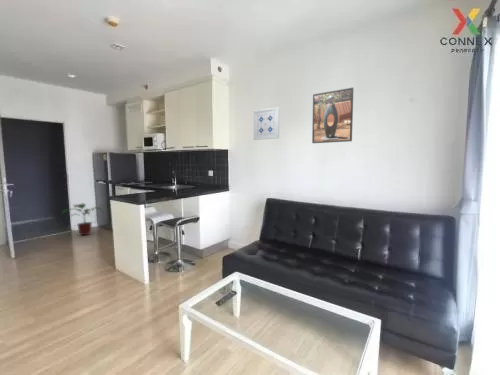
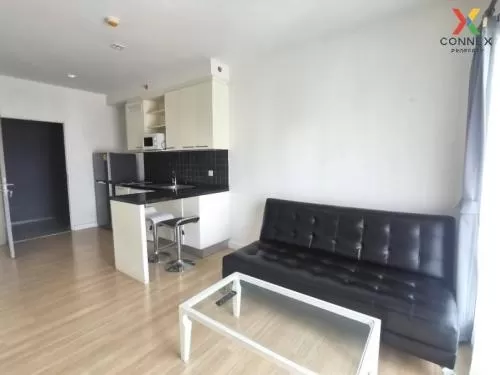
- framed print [311,87,354,144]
- wall art [252,106,280,141]
- potted plant [60,203,104,236]
